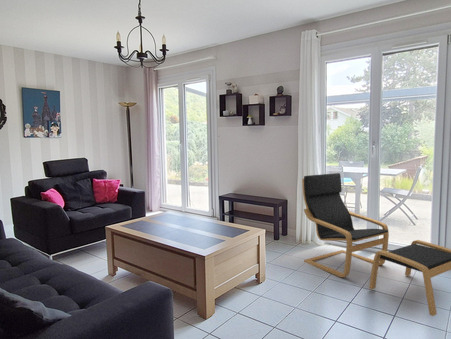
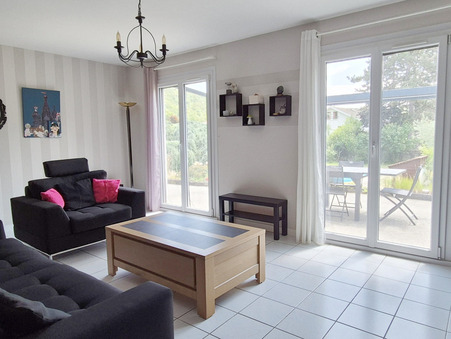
- lounge chair [301,172,451,317]
